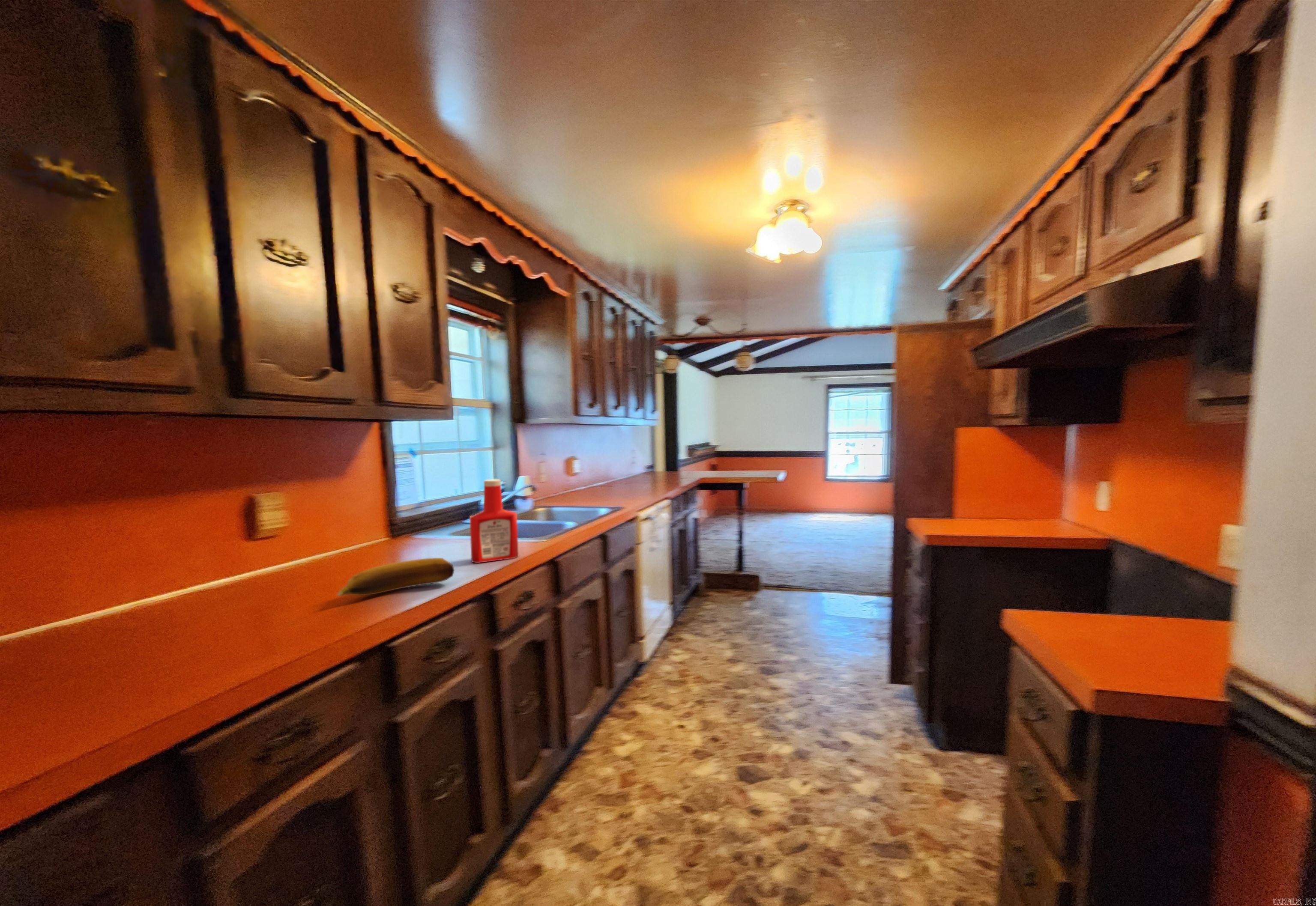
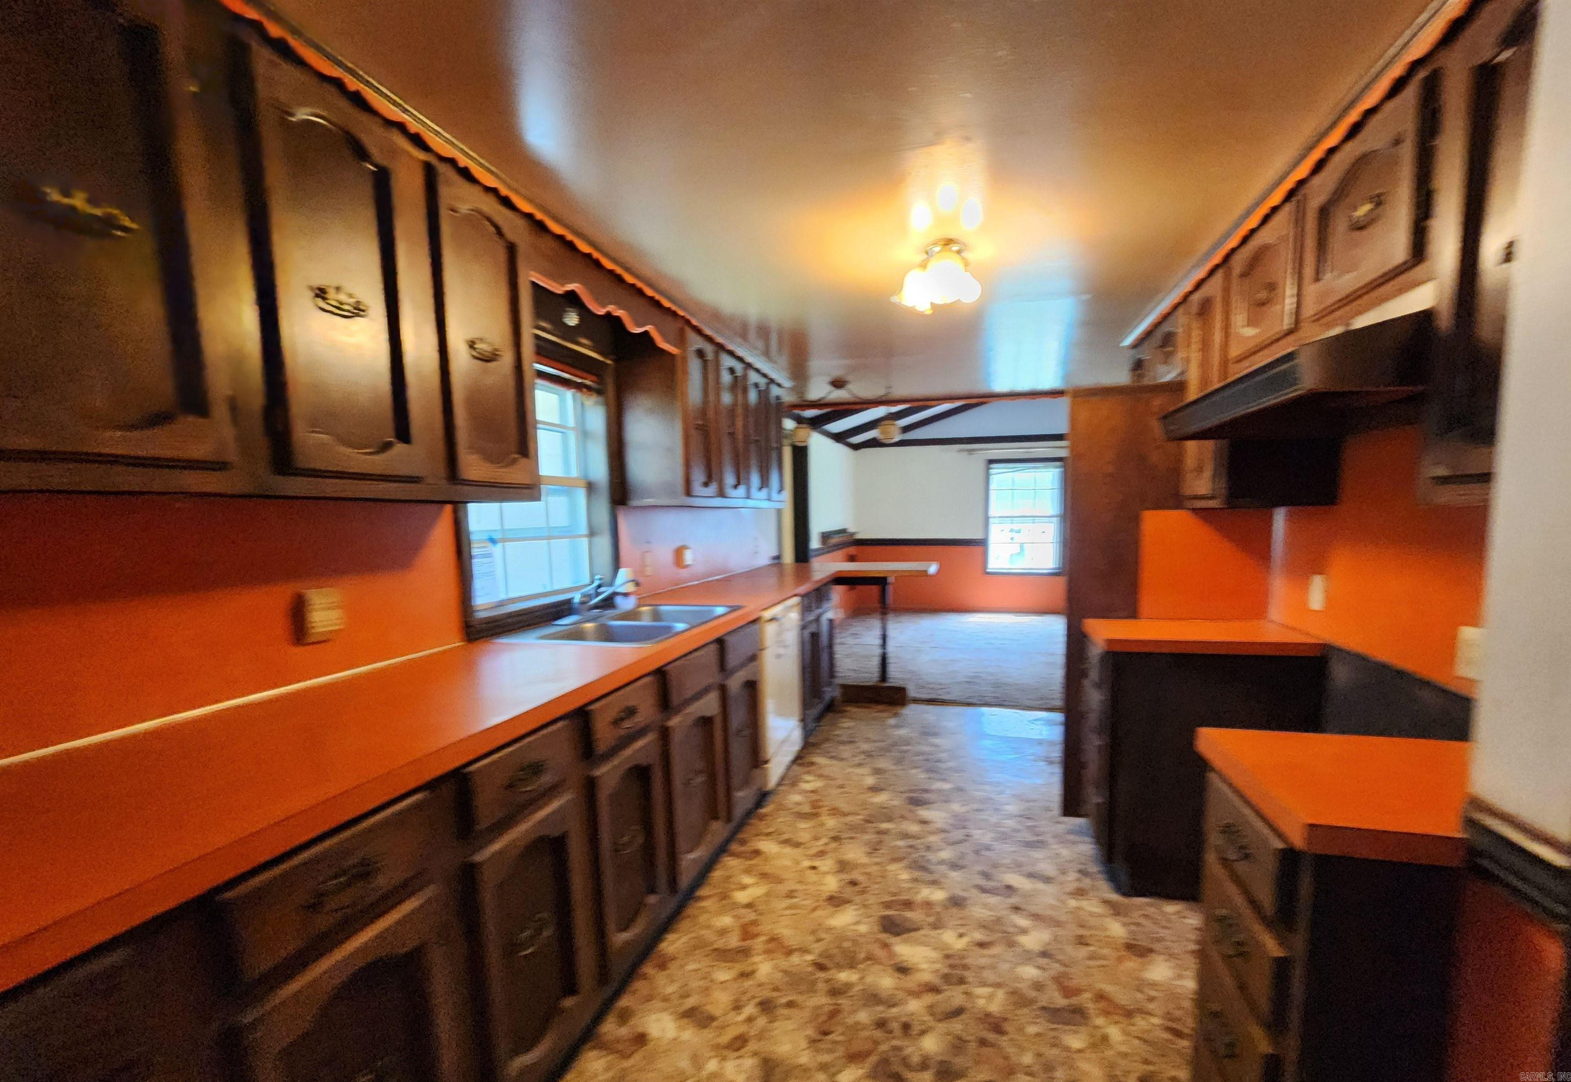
- soap bottle [469,479,519,563]
- banana [336,557,455,596]
